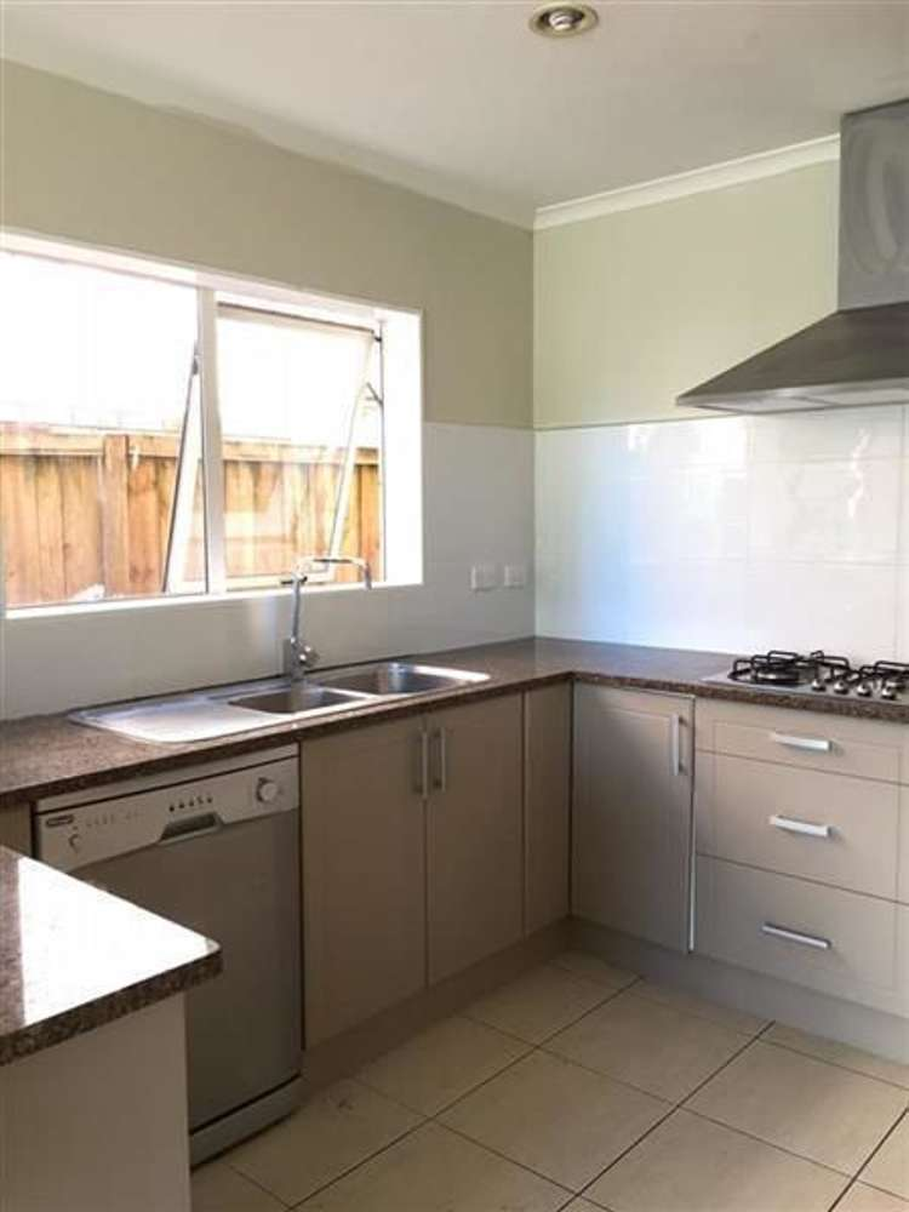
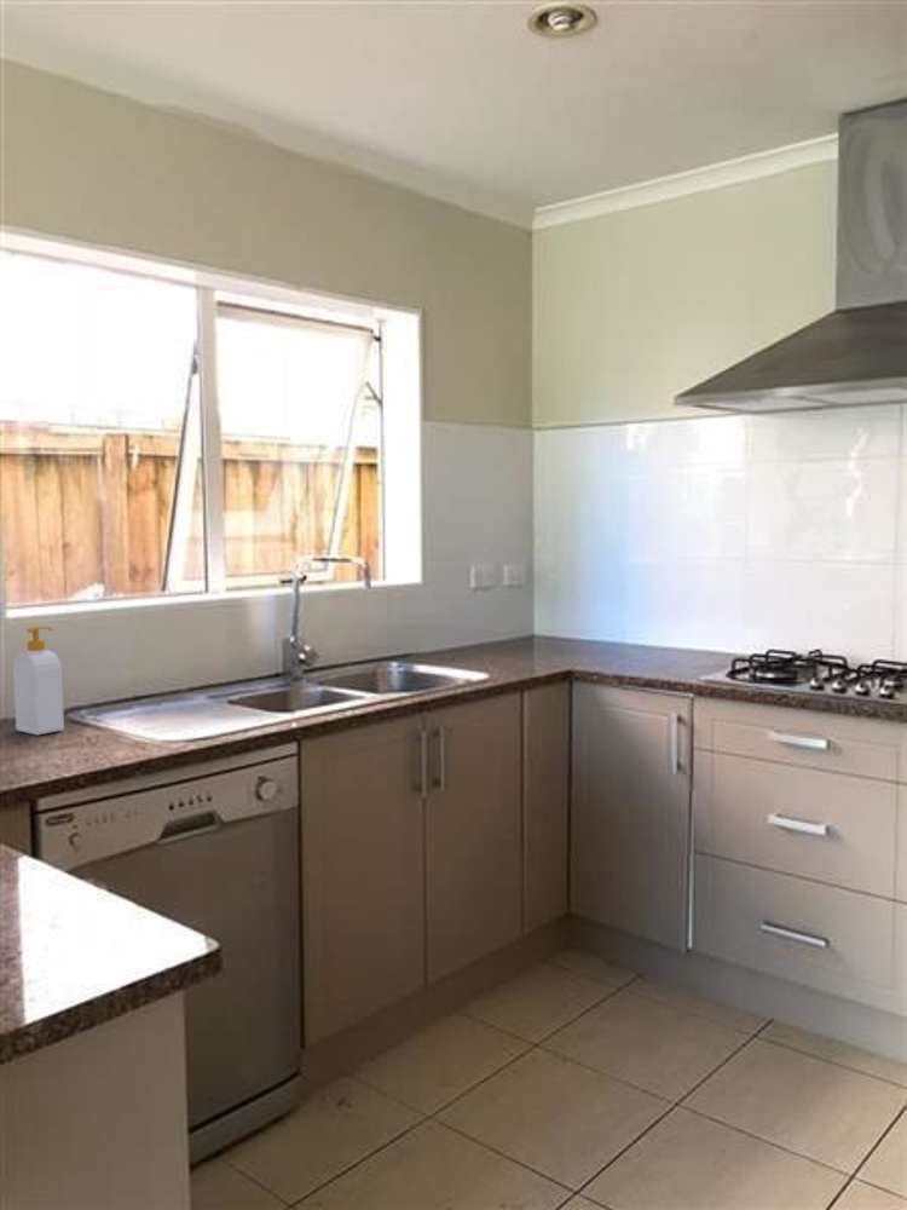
+ soap bottle [12,626,65,736]
